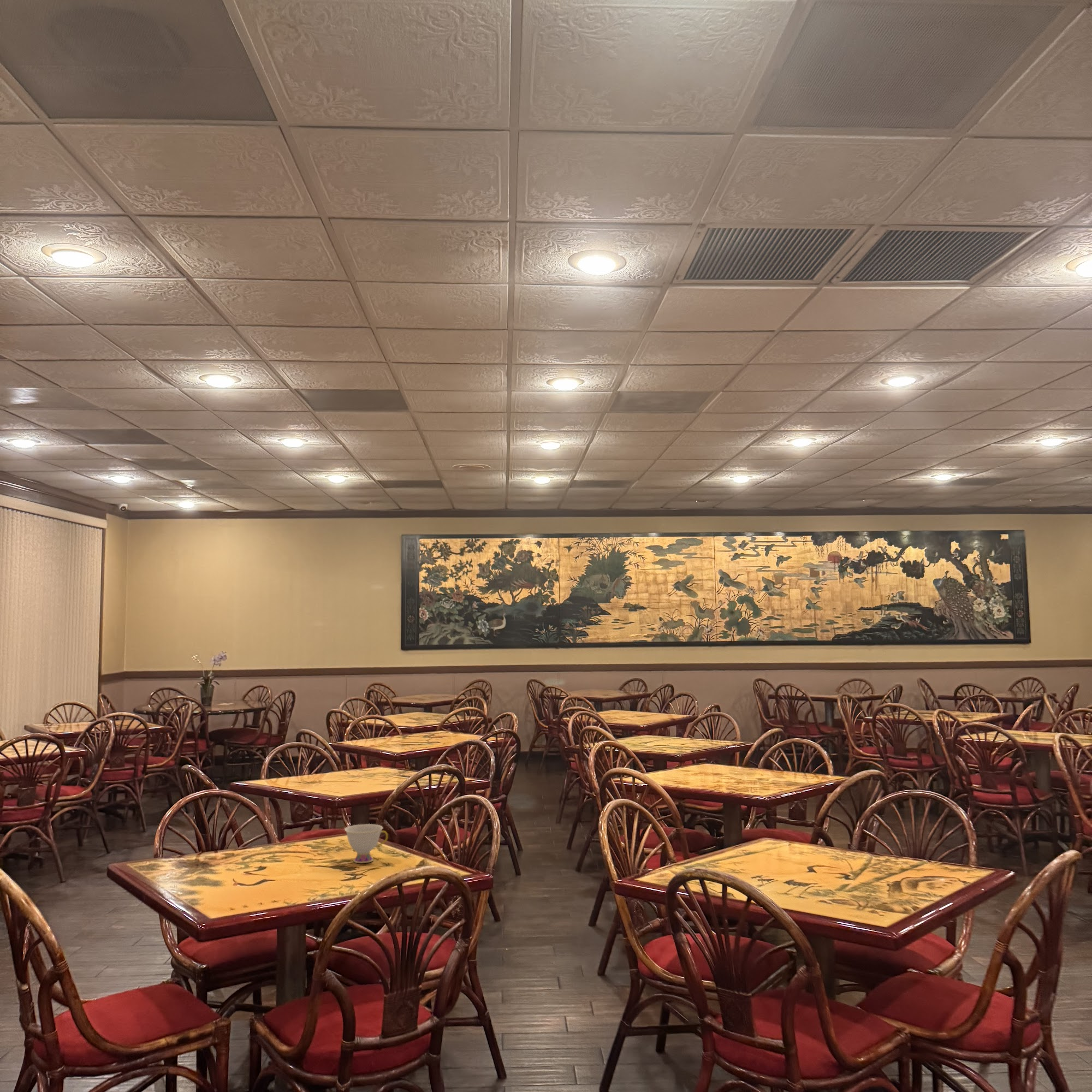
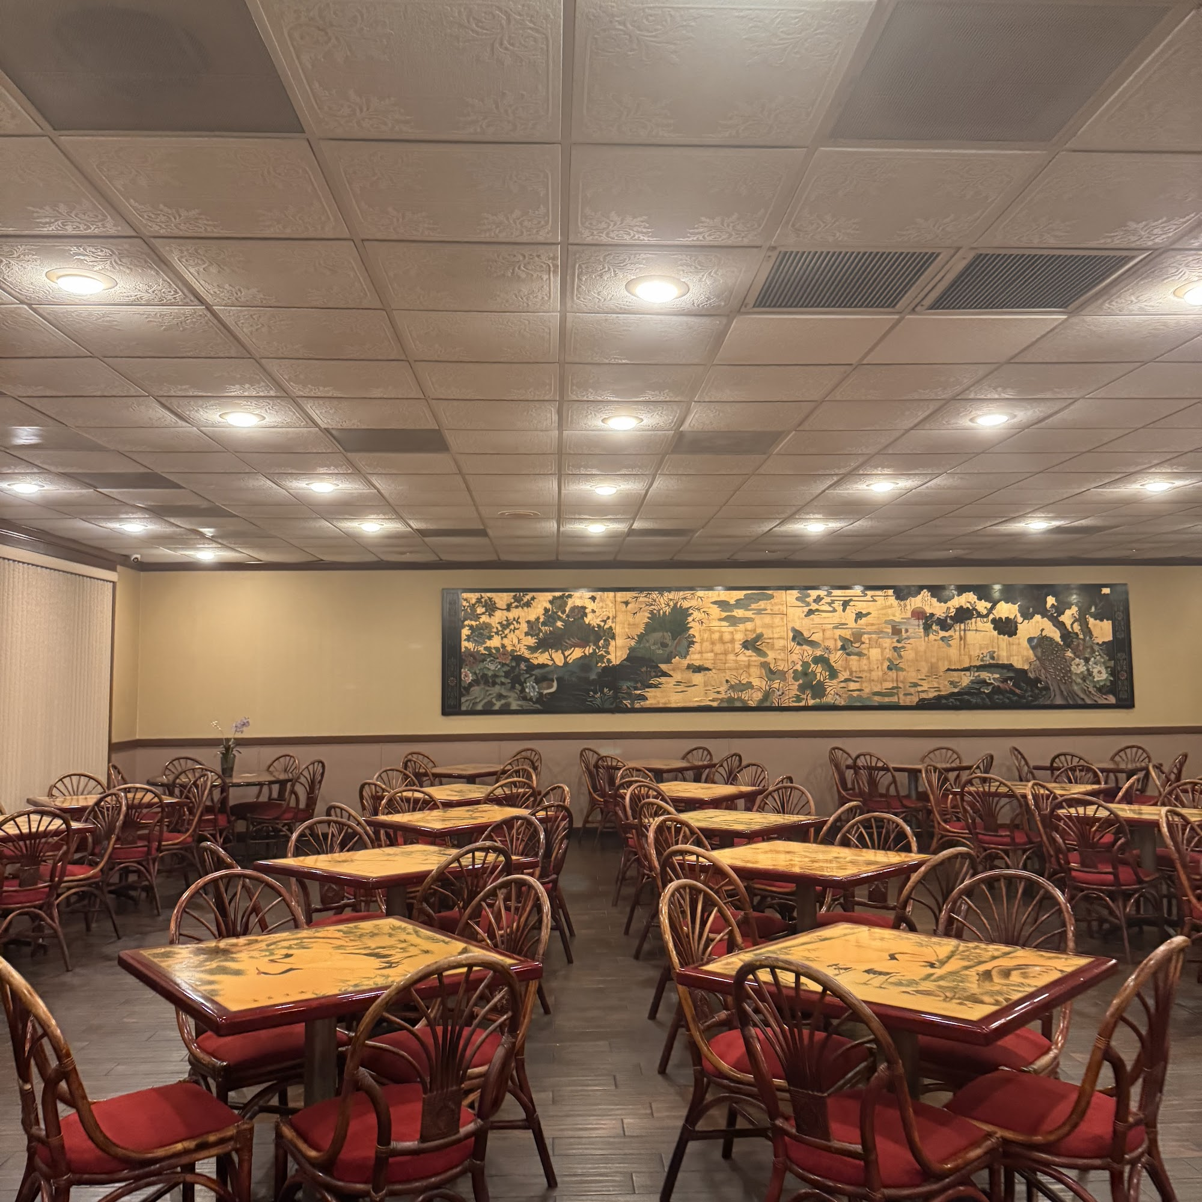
- teacup [344,823,388,864]
